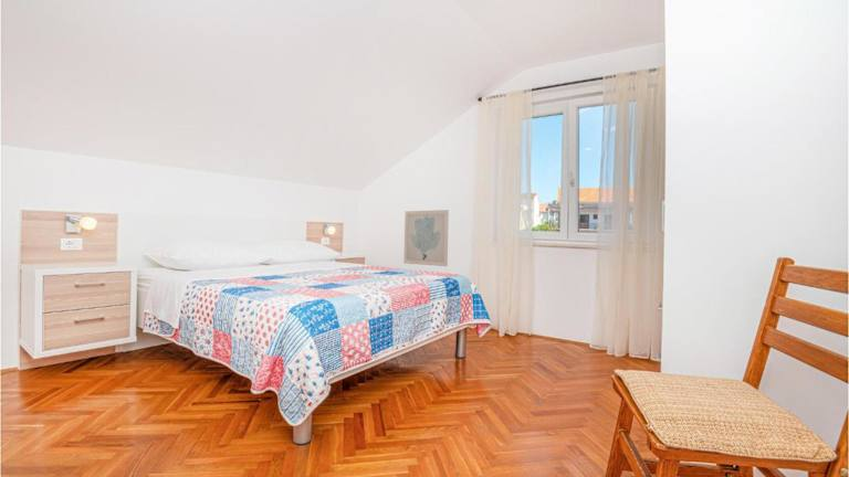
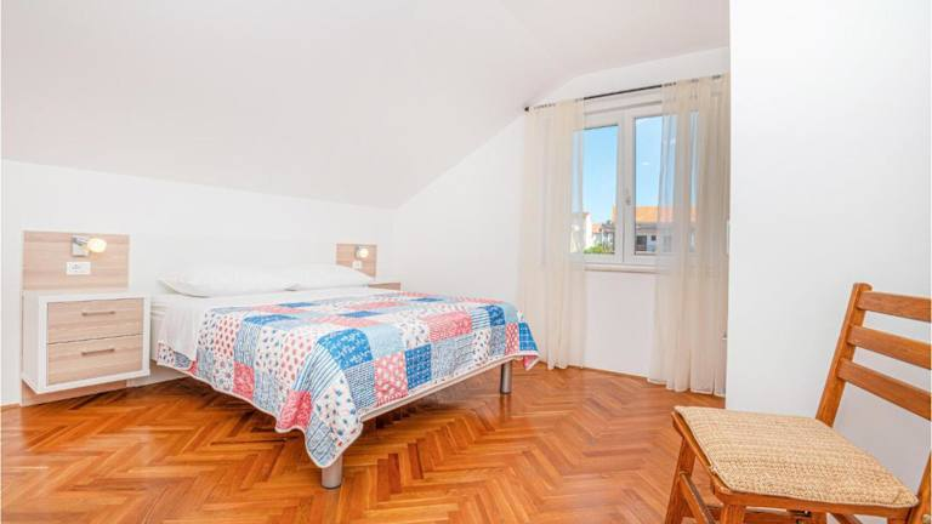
- wall art [403,209,450,267]
